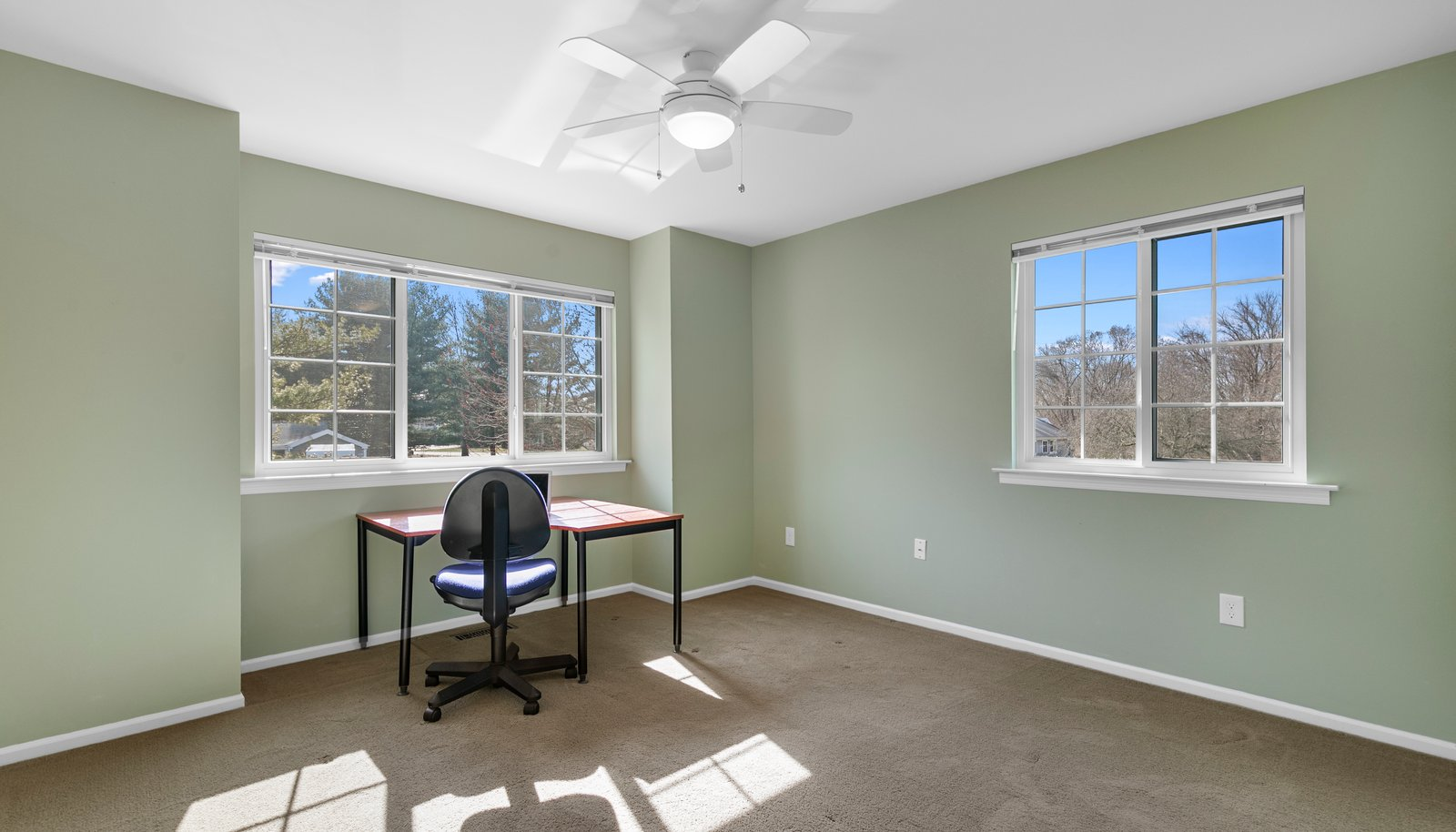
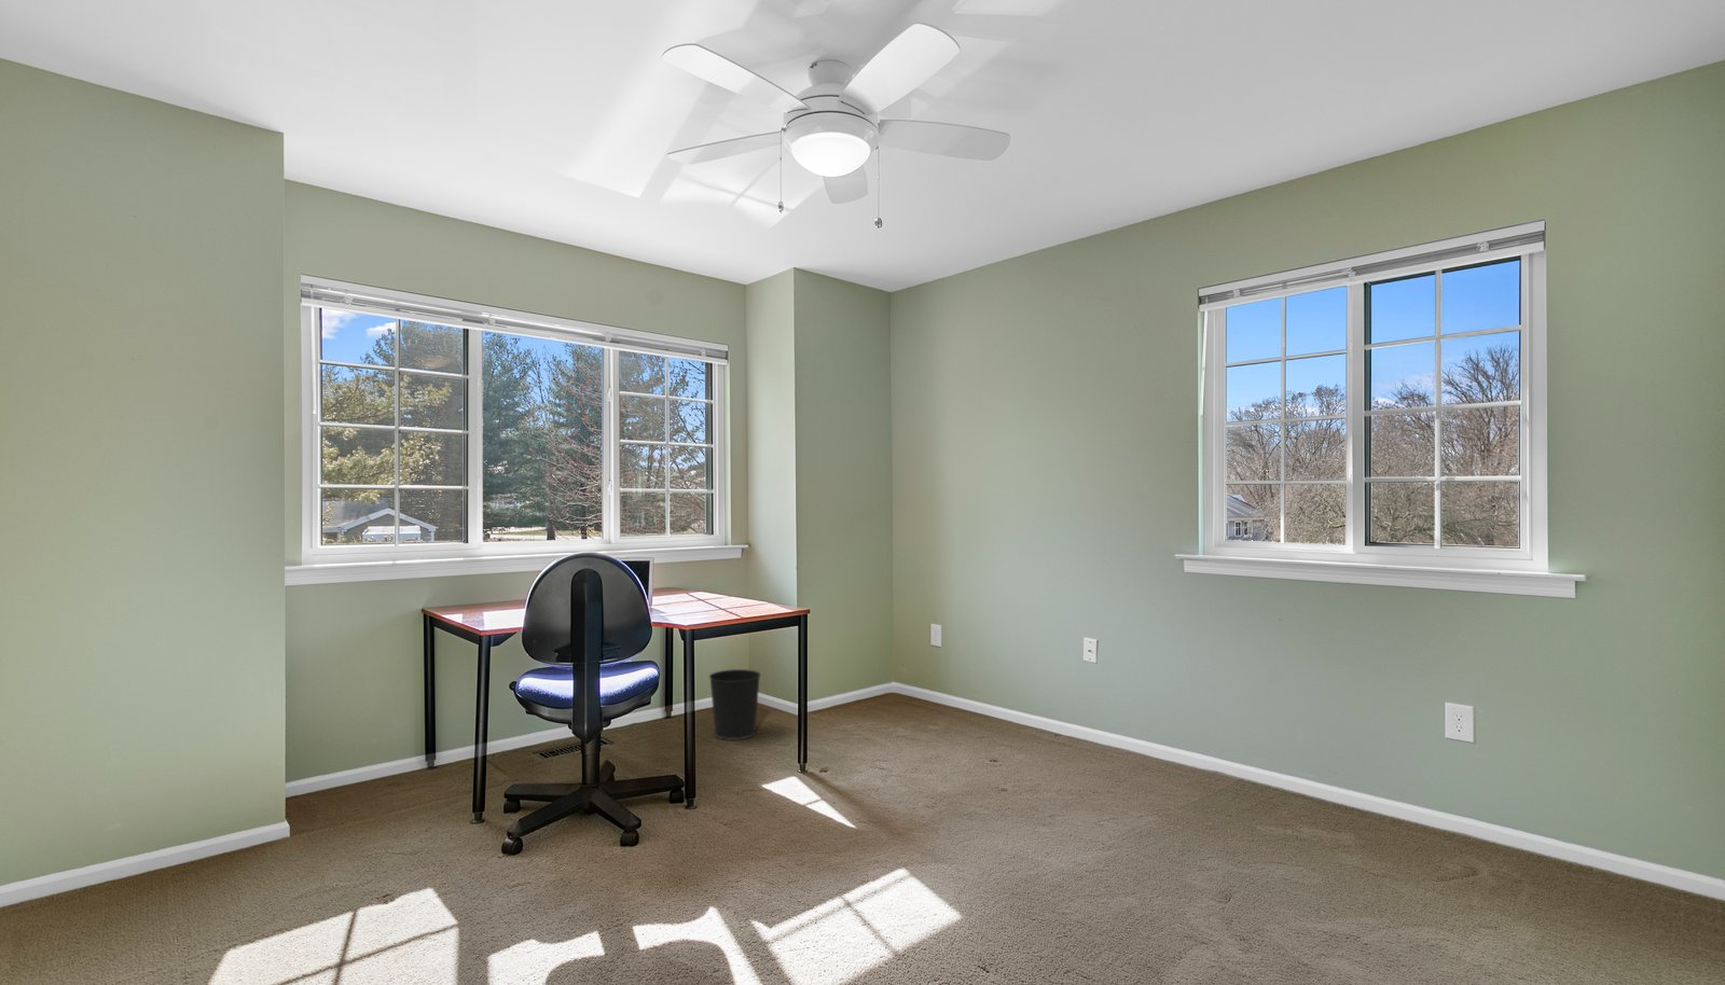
+ wastebasket [708,668,762,741]
